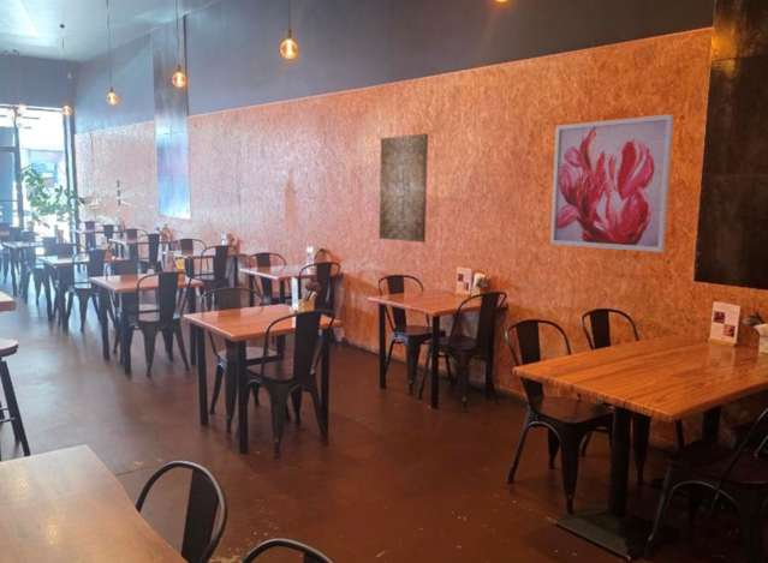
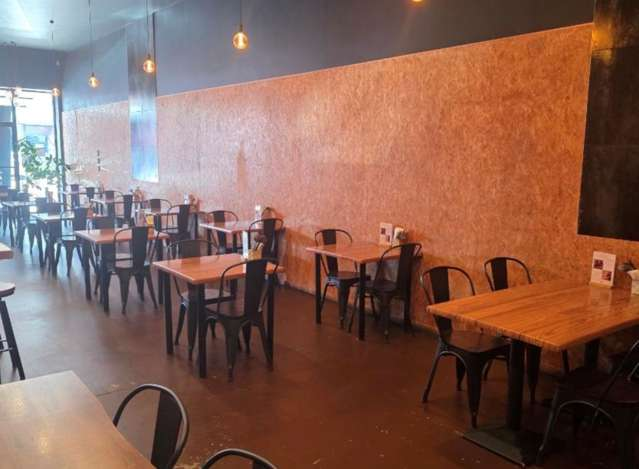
- wall art [549,113,675,253]
- wall art [379,132,429,244]
